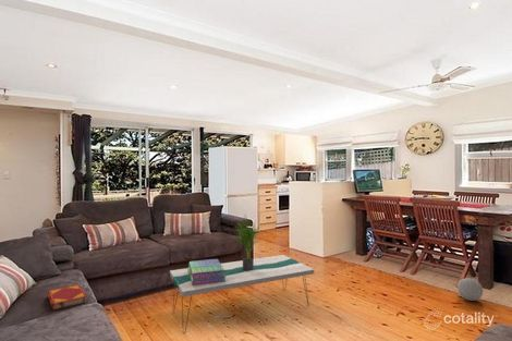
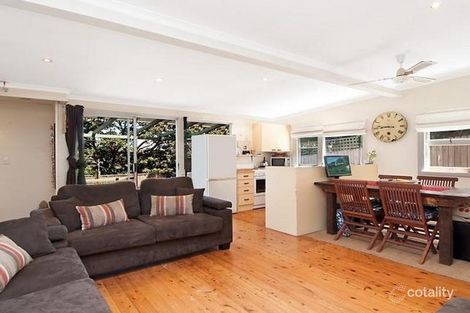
- decorative ball [456,277,484,302]
- hardback book [47,283,88,312]
- coffee table [169,254,315,334]
- potted plant [232,214,261,271]
- stack of books [187,258,225,285]
